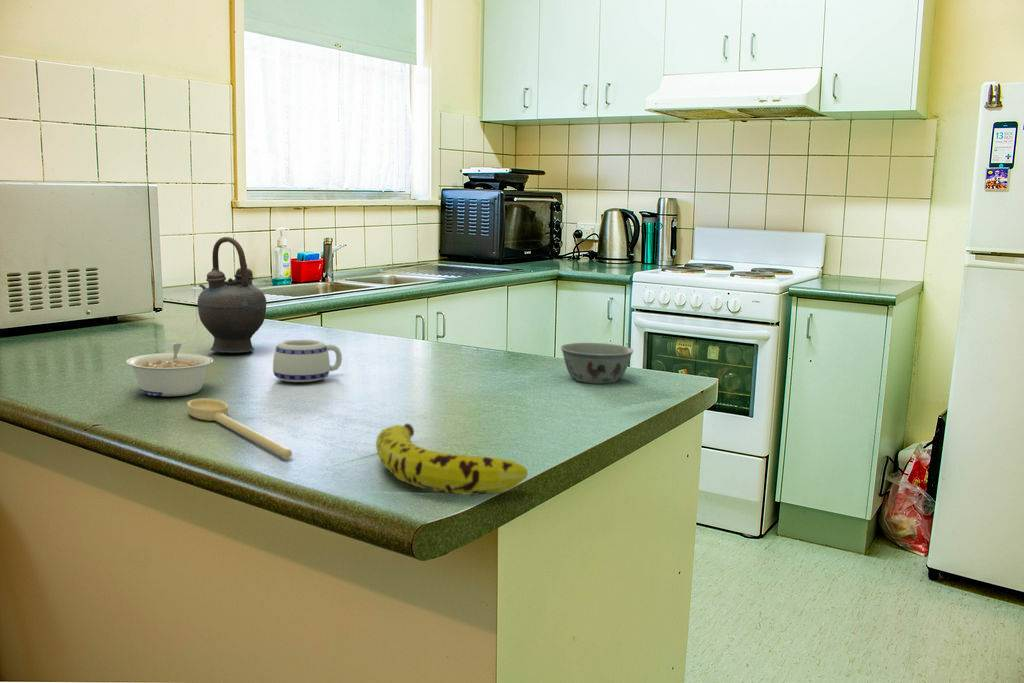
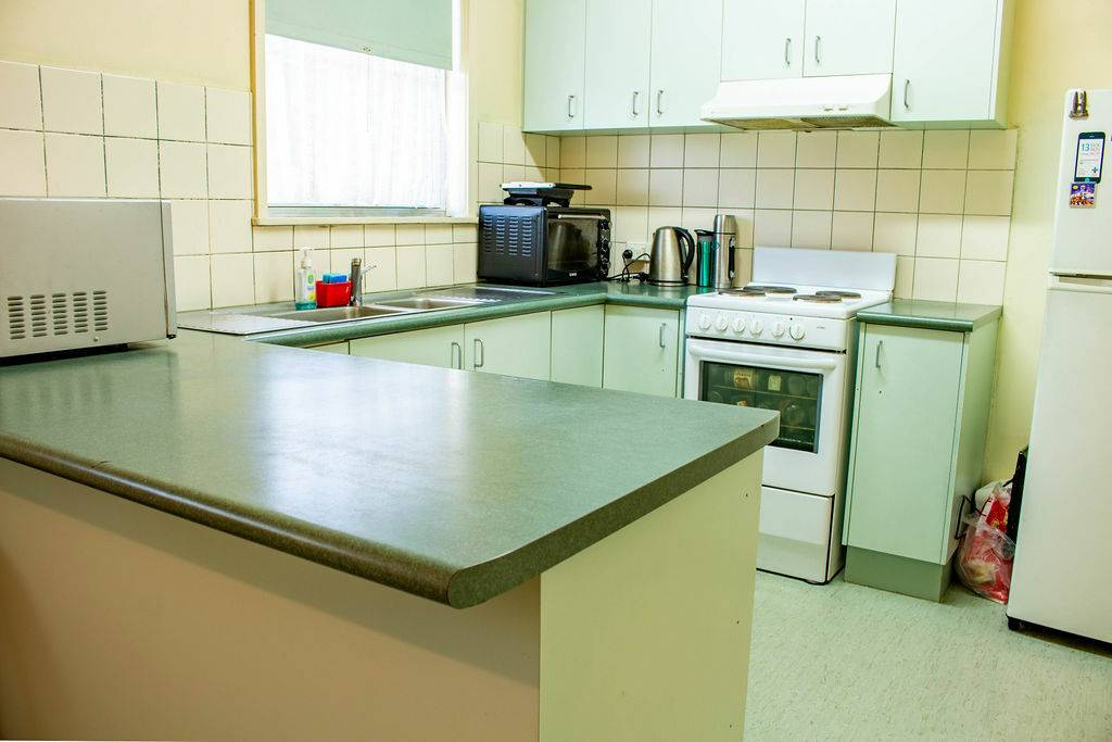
- teapot [196,236,267,354]
- mug [272,339,343,383]
- legume [125,343,214,397]
- fruit [375,422,529,496]
- bowl [560,342,635,385]
- spoon [186,397,293,460]
